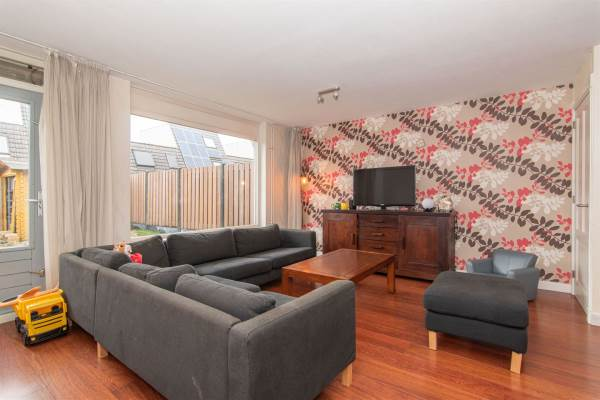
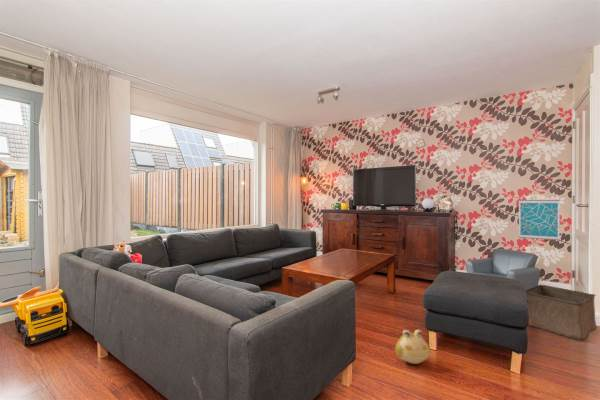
+ storage bin [525,284,597,343]
+ wall art [518,199,561,241]
+ plush toy [394,329,432,365]
